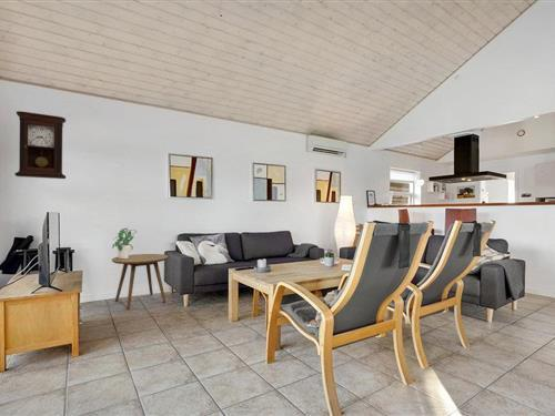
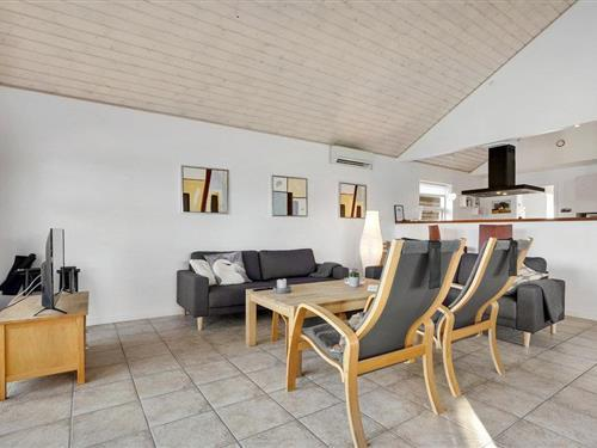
- potted plant [111,227,137,258]
- side table [111,253,169,311]
- pendulum clock [13,110,67,180]
